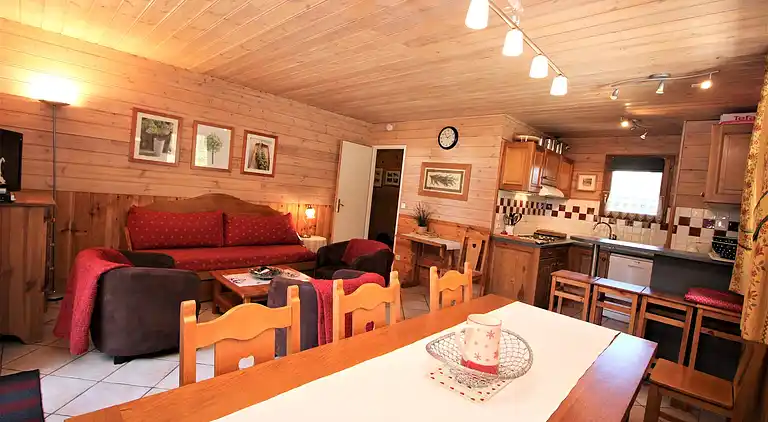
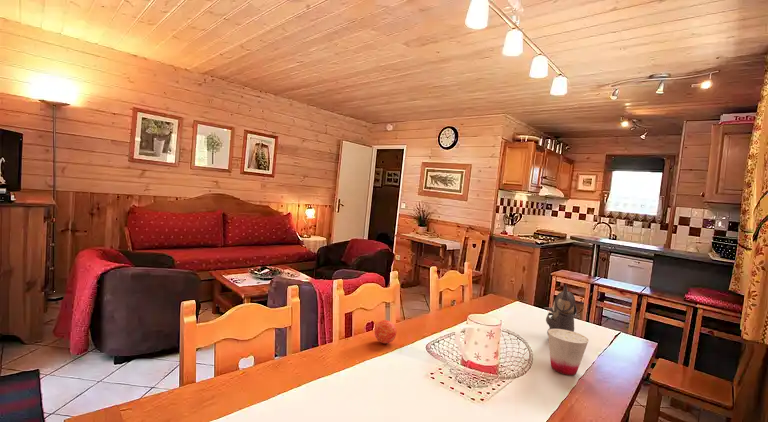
+ teapot [543,284,578,335]
+ apple [374,319,398,344]
+ cup [547,329,589,376]
